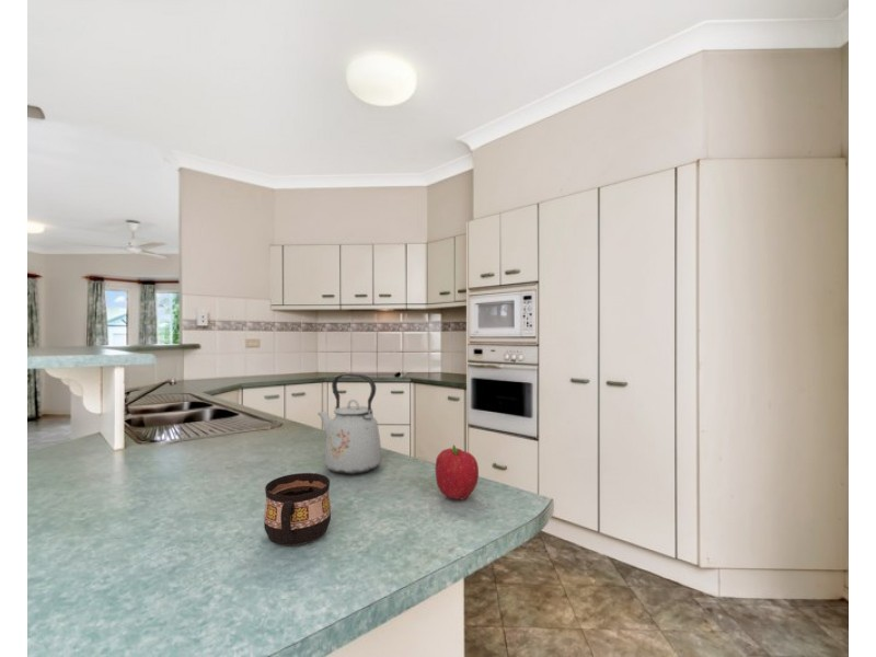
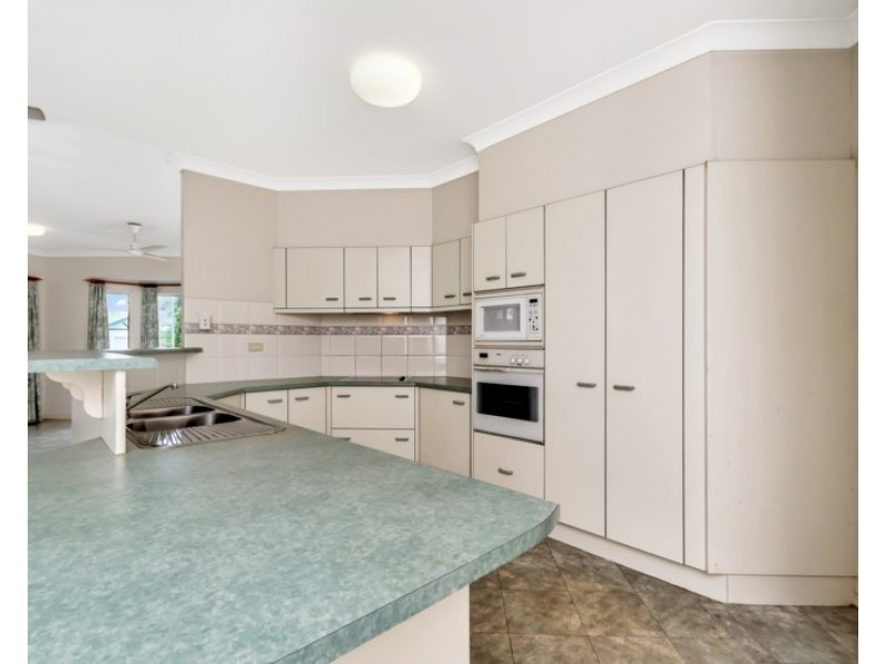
- cup [263,472,332,546]
- fruit [435,443,480,500]
- kettle [318,372,383,475]
